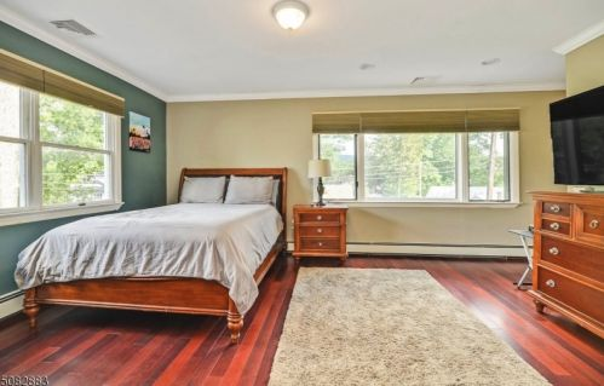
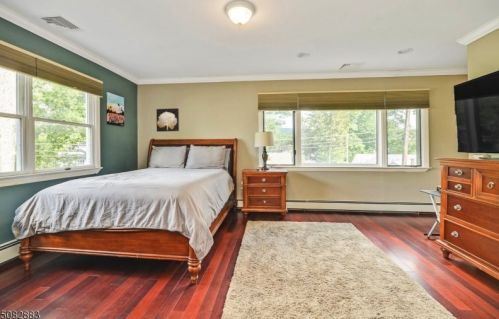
+ wall art [155,107,180,133]
